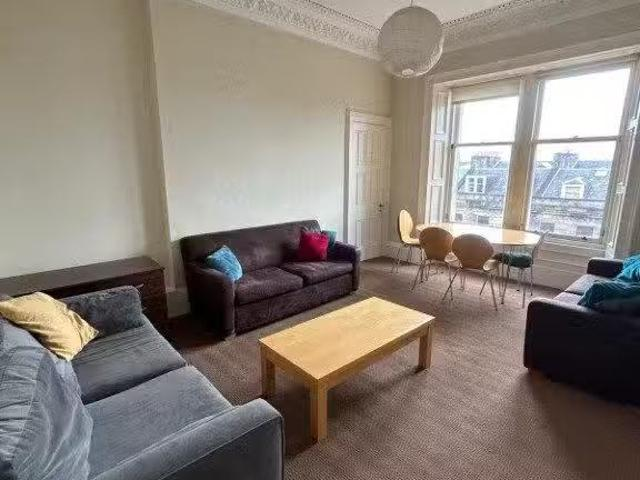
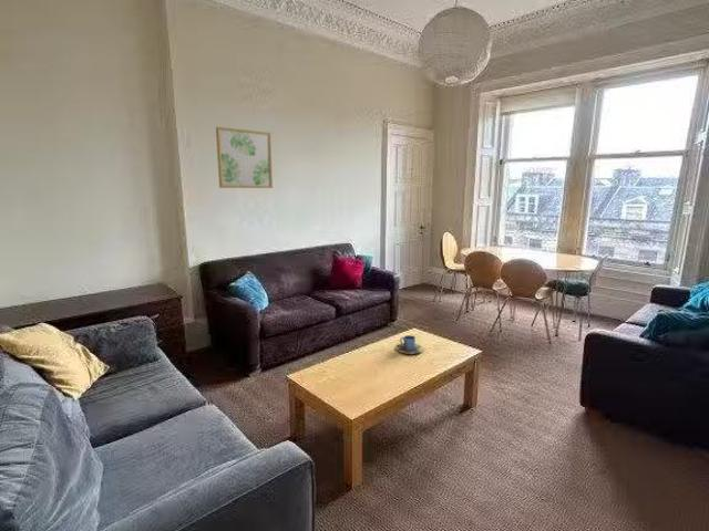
+ cup [394,334,424,355]
+ wall art [215,126,274,189]
